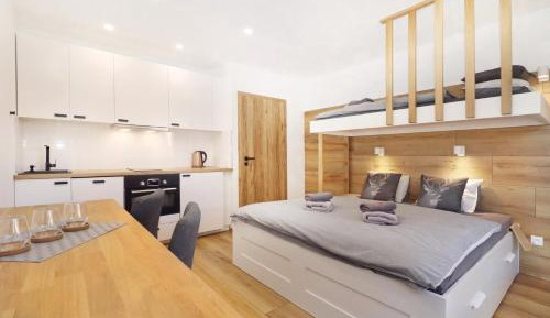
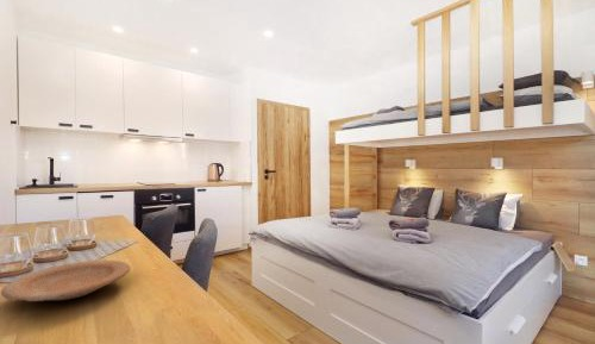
+ plate [0,259,132,302]
